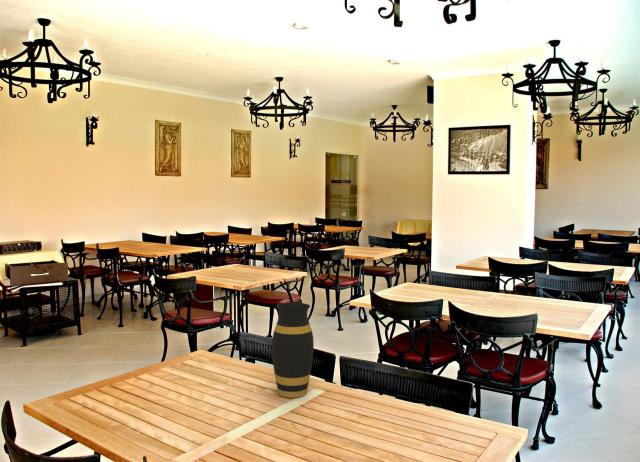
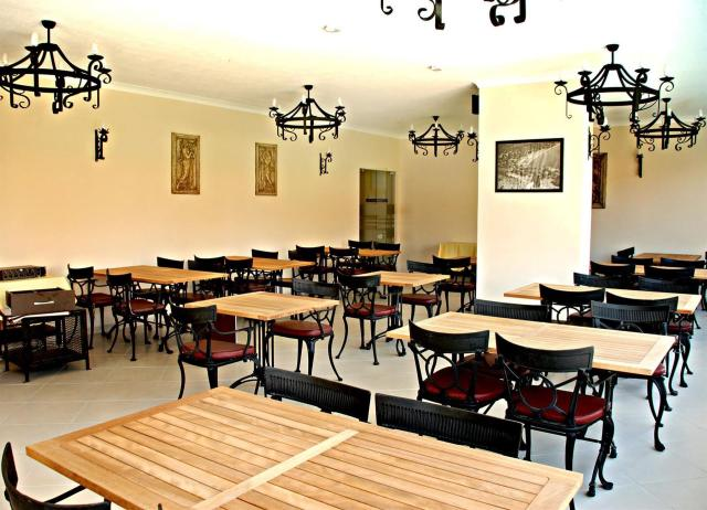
- vase [271,302,315,398]
